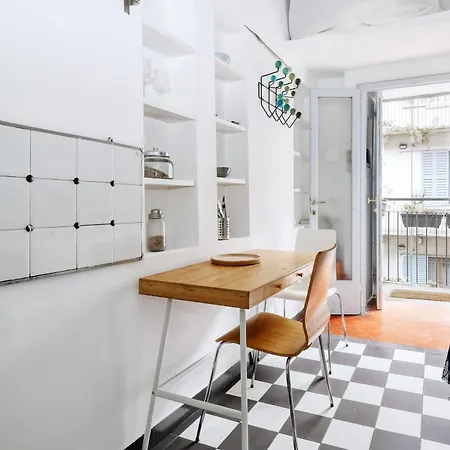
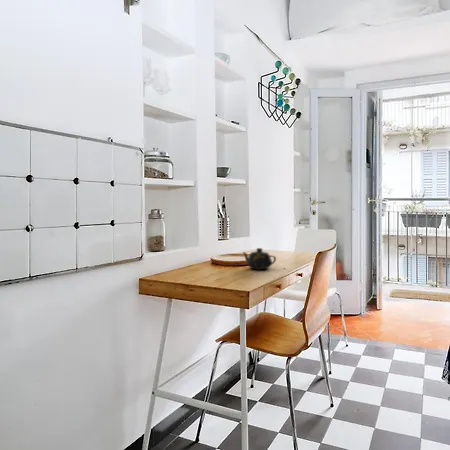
+ teapot [241,247,277,270]
